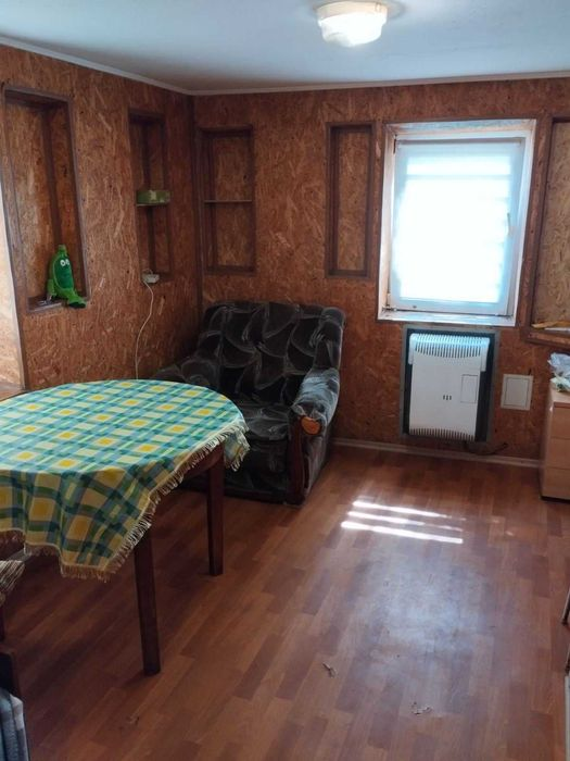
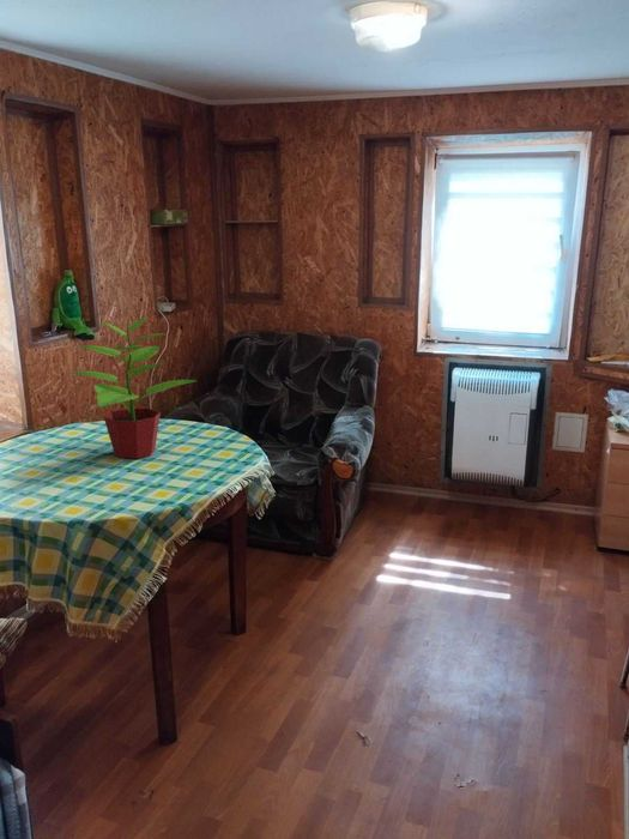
+ potted plant [69,312,196,460]
